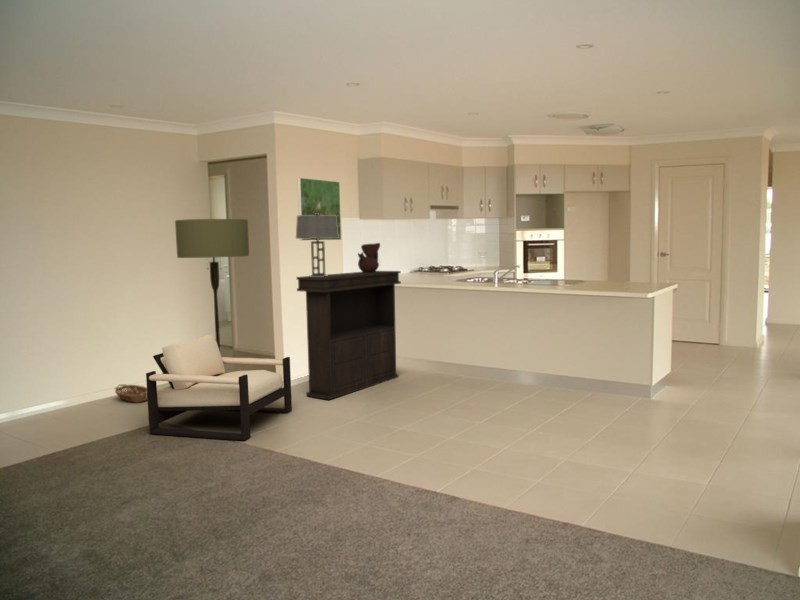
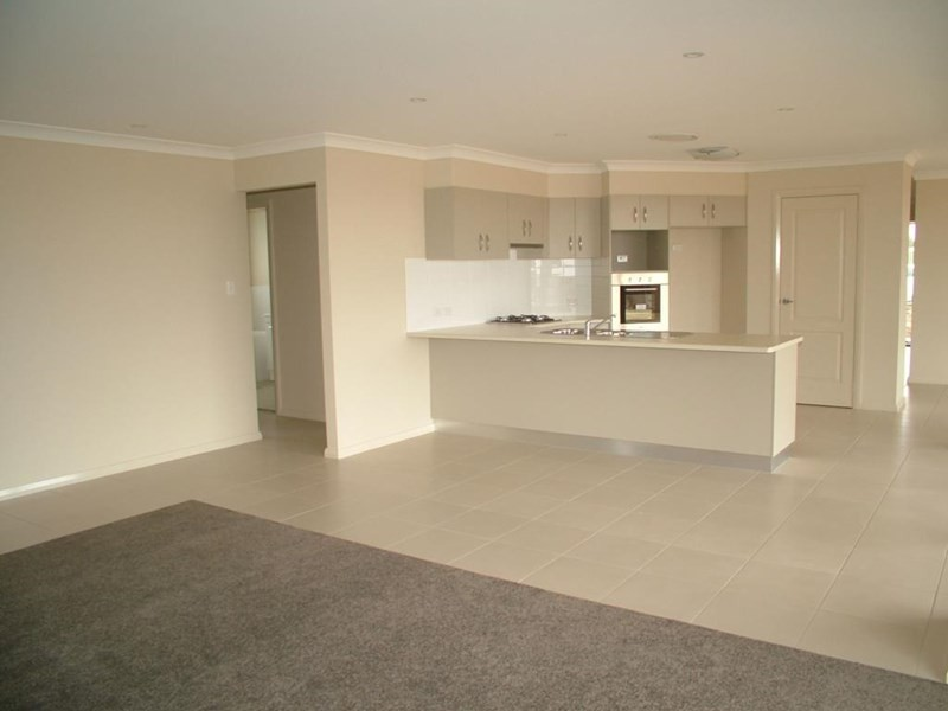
- floor lamp [174,218,250,352]
- vase [357,242,381,273]
- console table [295,270,402,401]
- table lamp [295,213,339,277]
- armchair [145,333,293,442]
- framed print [297,177,342,242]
- basket [114,383,148,404]
